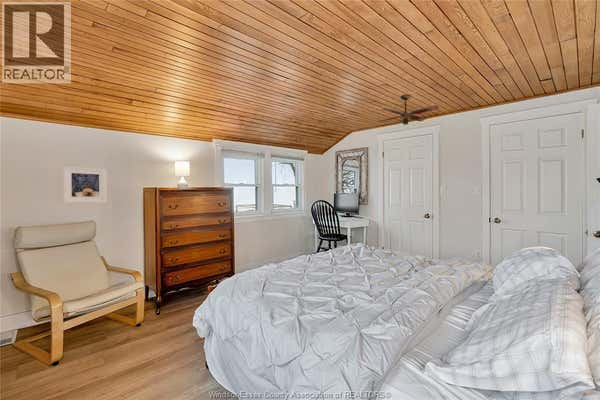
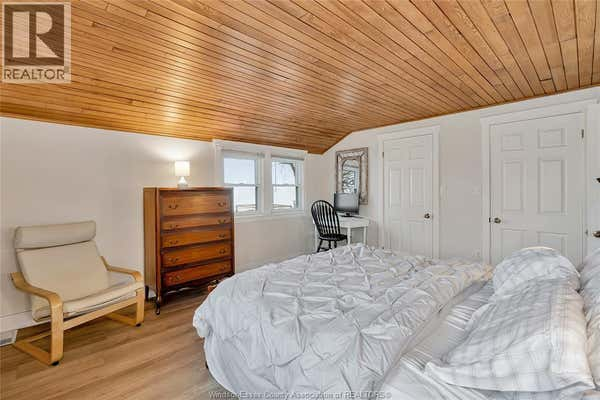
- ceiling fan [377,93,440,126]
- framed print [62,165,107,204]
